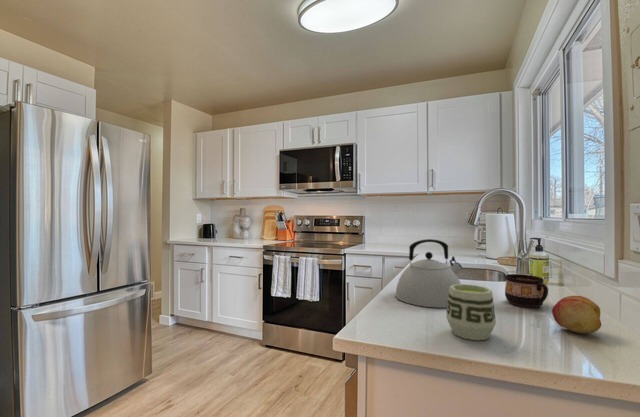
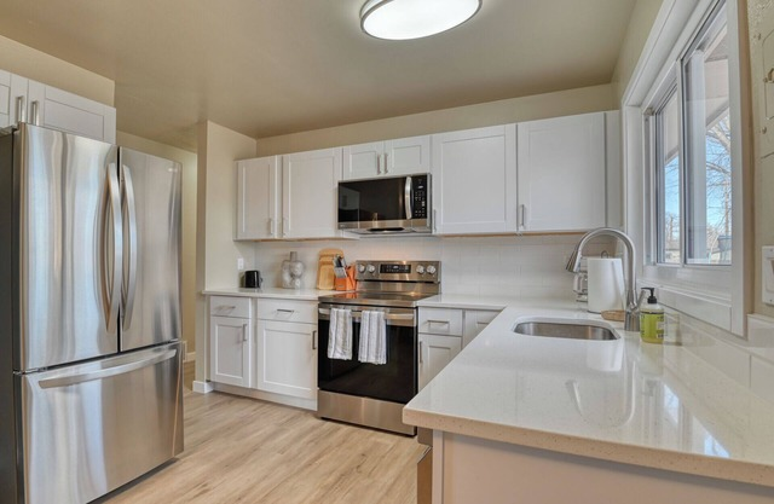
- fruit [551,295,602,334]
- cup [445,283,497,341]
- cup [504,273,549,308]
- kettle [394,238,463,309]
